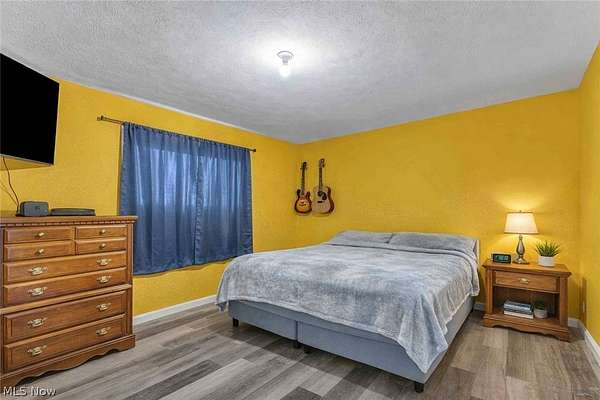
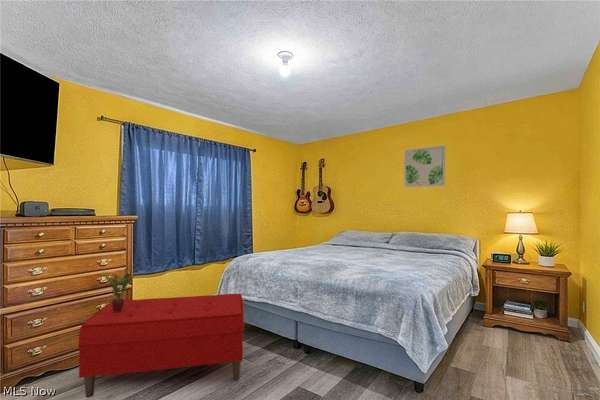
+ bench [78,293,245,399]
+ potted plant [95,272,139,312]
+ wall art [403,145,446,188]
